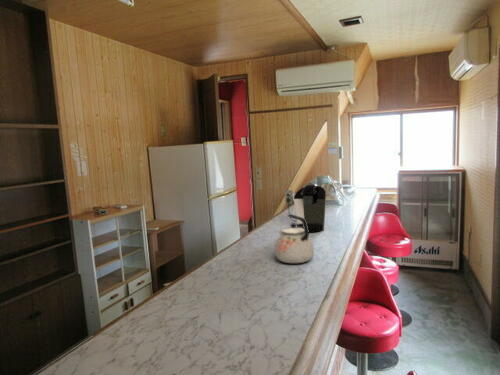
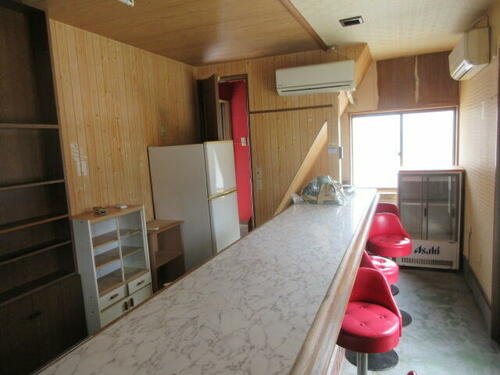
- kettle [274,213,315,264]
- coffee maker [284,183,327,234]
